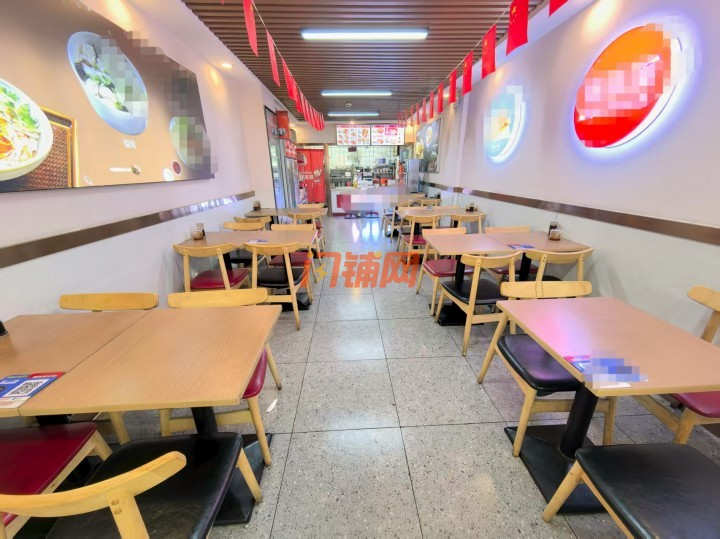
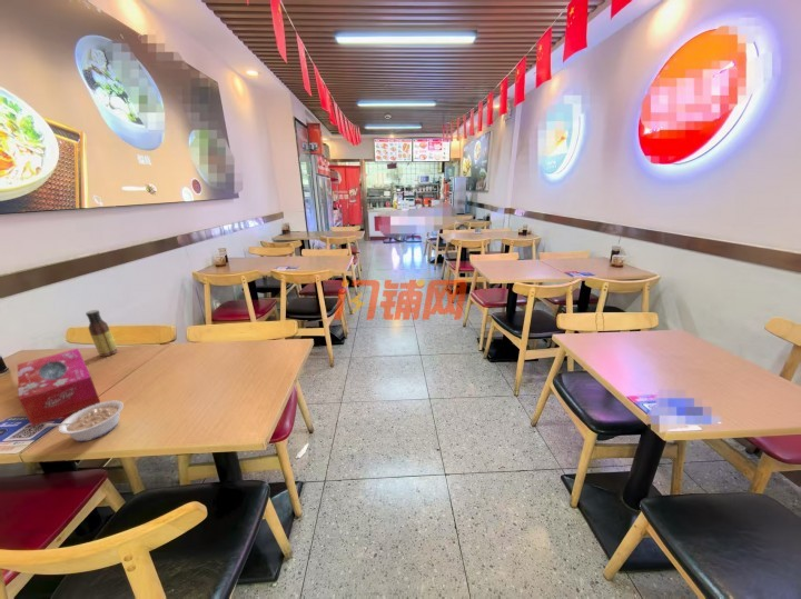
+ tissue box [16,348,101,428]
+ legume [42,400,125,442]
+ sauce bottle [85,309,118,358]
